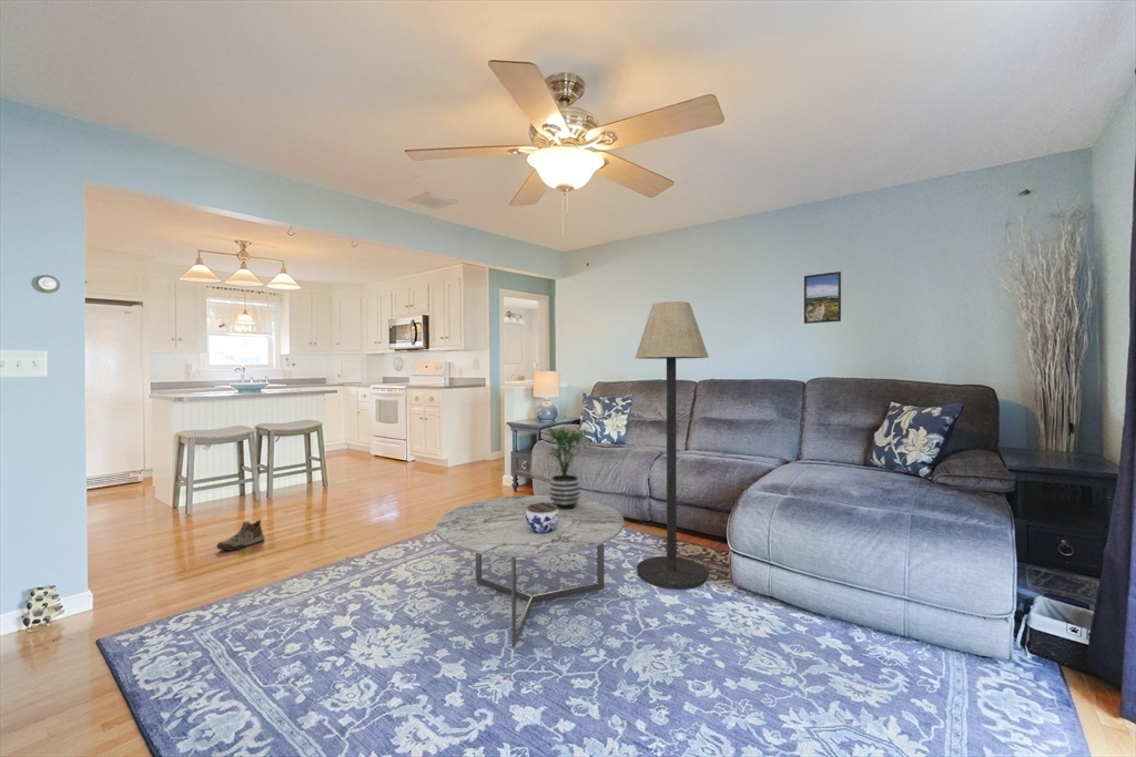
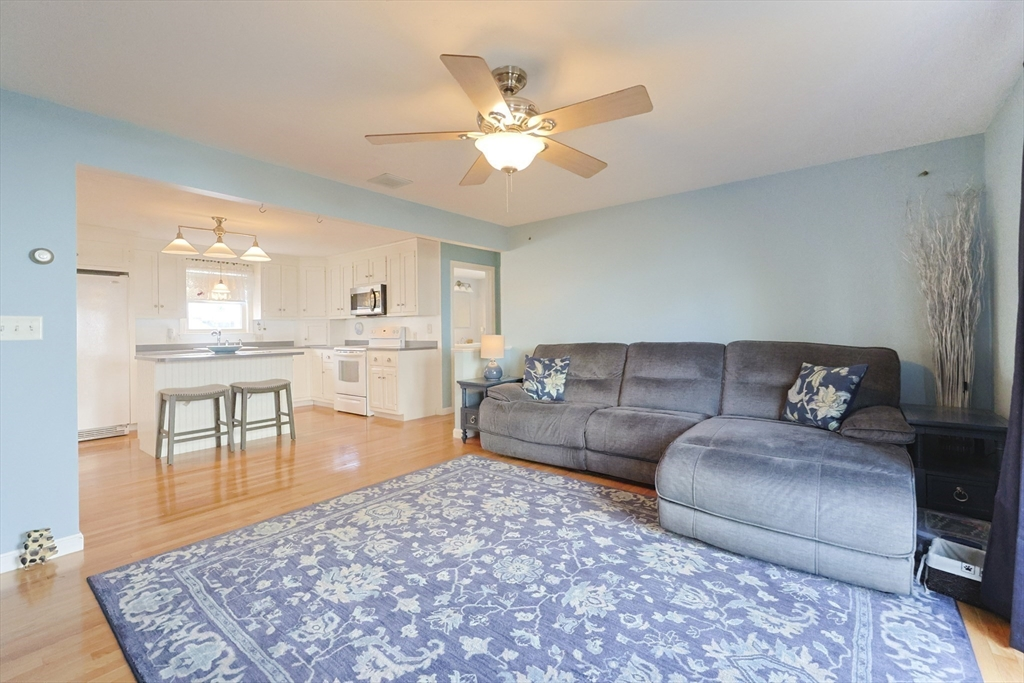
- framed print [803,270,842,325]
- coffee table [435,494,626,648]
- jar [526,502,559,533]
- potted plant [538,422,595,510]
- floor lamp [635,300,710,590]
- shoe [215,519,265,552]
